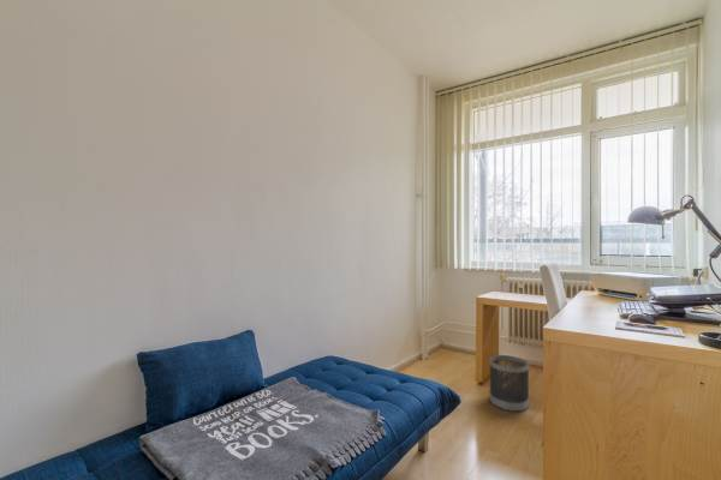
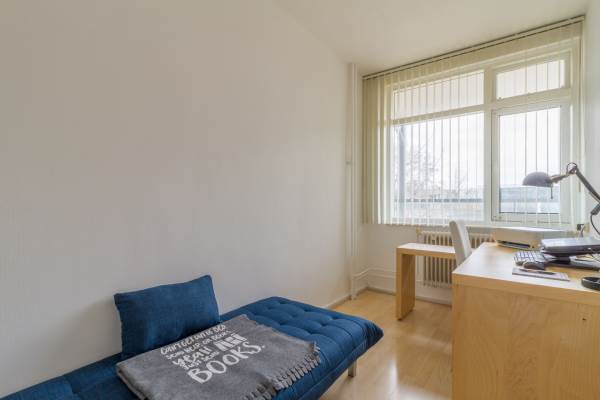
- wastebasket [488,354,530,413]
